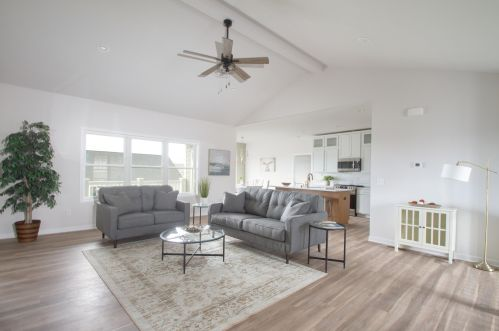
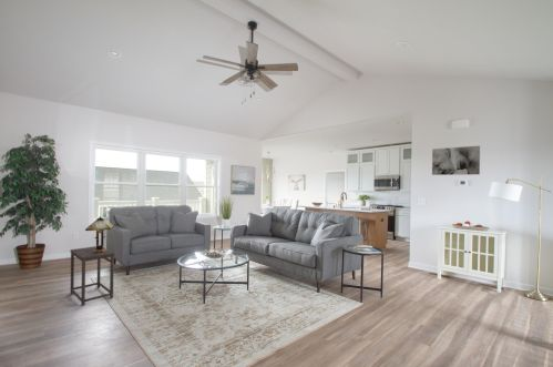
+ wall art [431,145,481,176]
+ table lamp [84,215,114,253]
+ side table [69,245,115,307]
